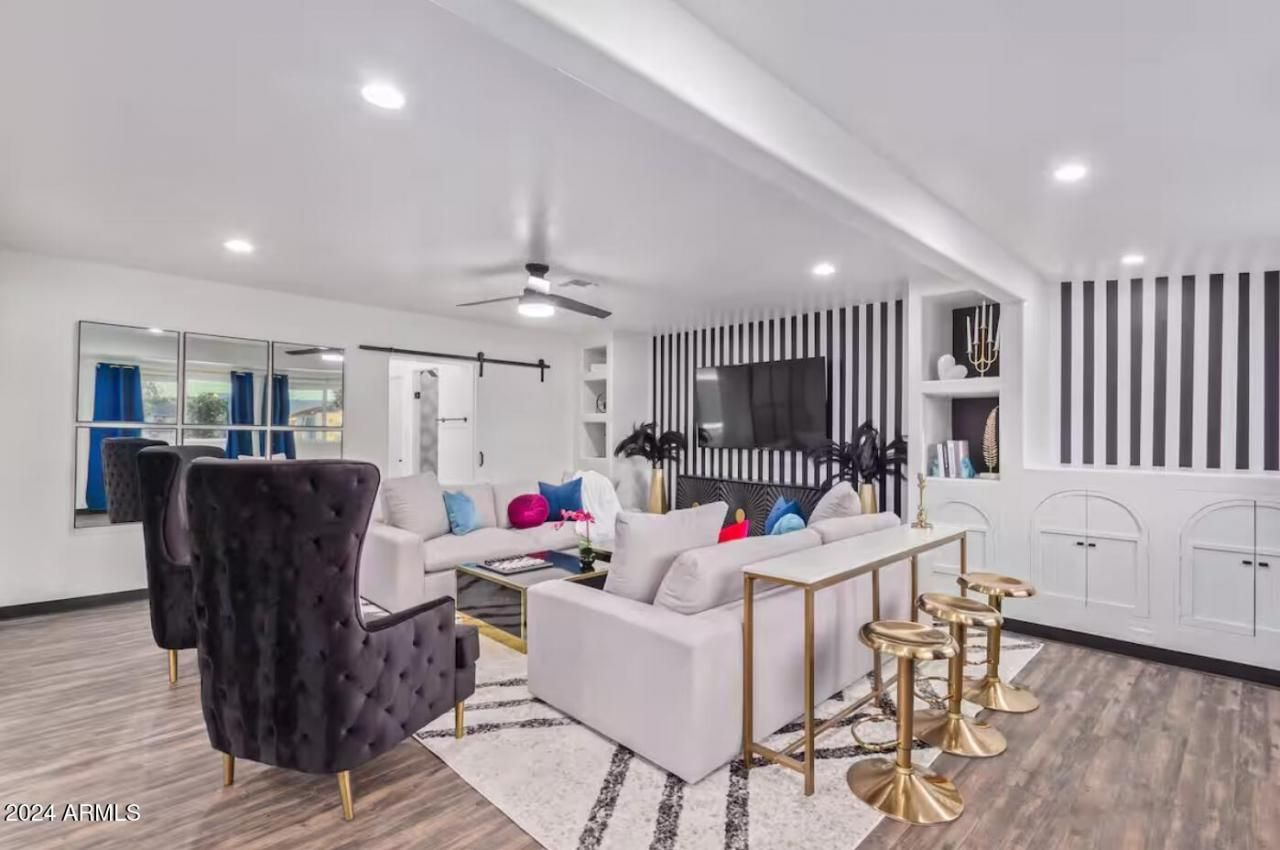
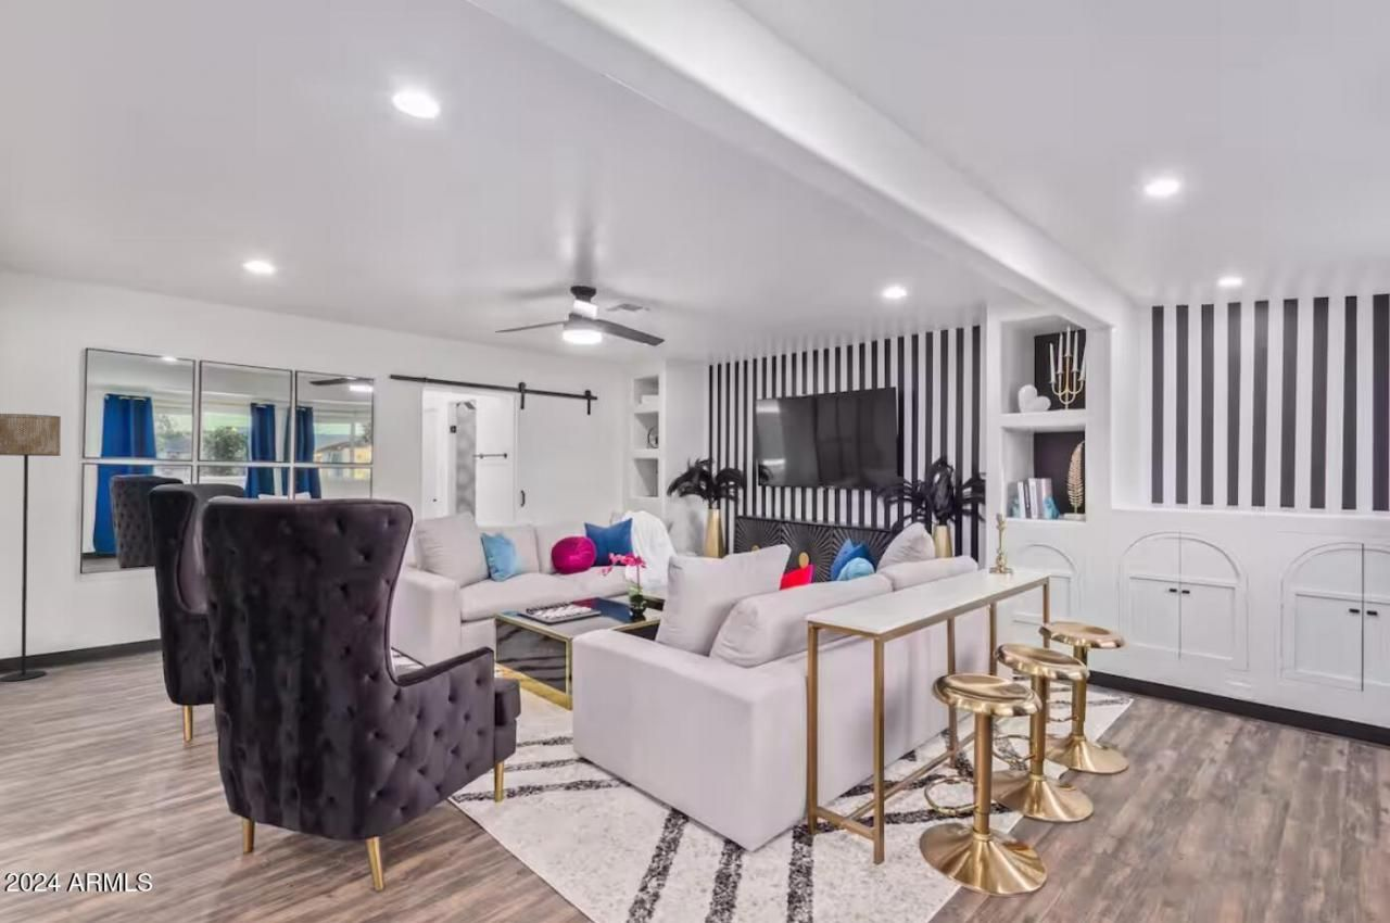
+ floor lamp [0,413,62,683]
